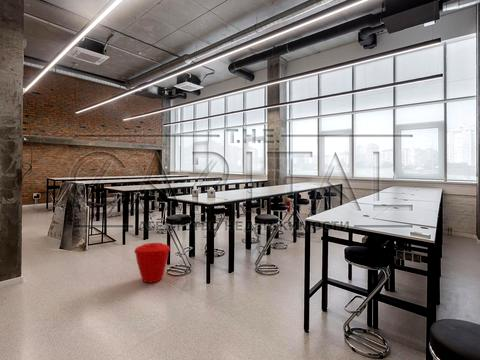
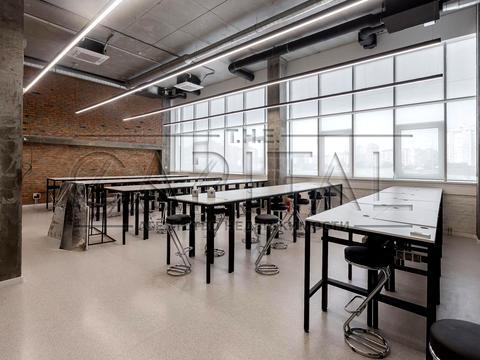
- trash bin [133,242,171,283]
